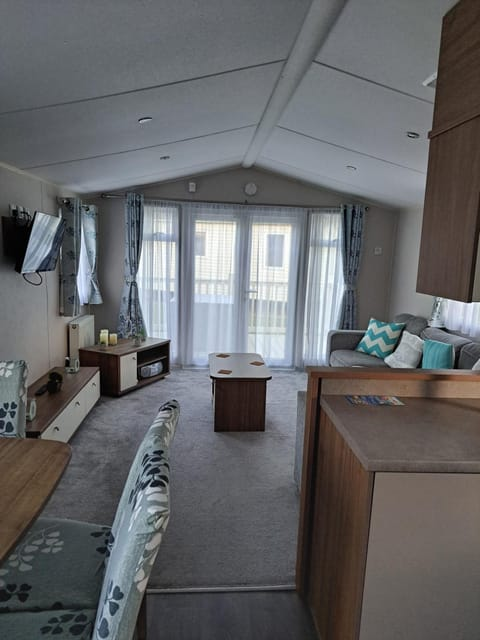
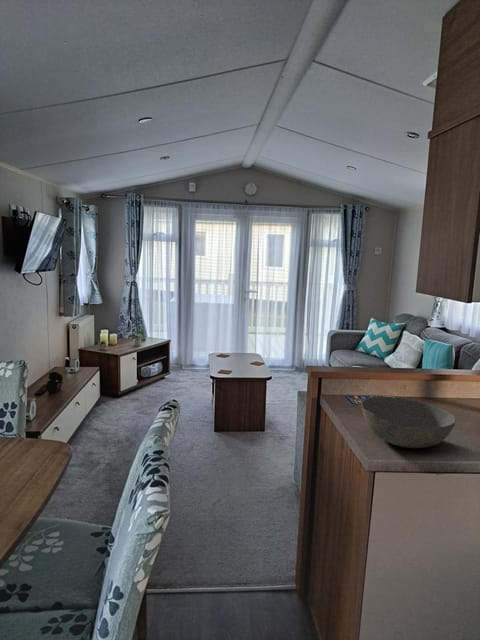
+ bowl [360,396,457,449]
